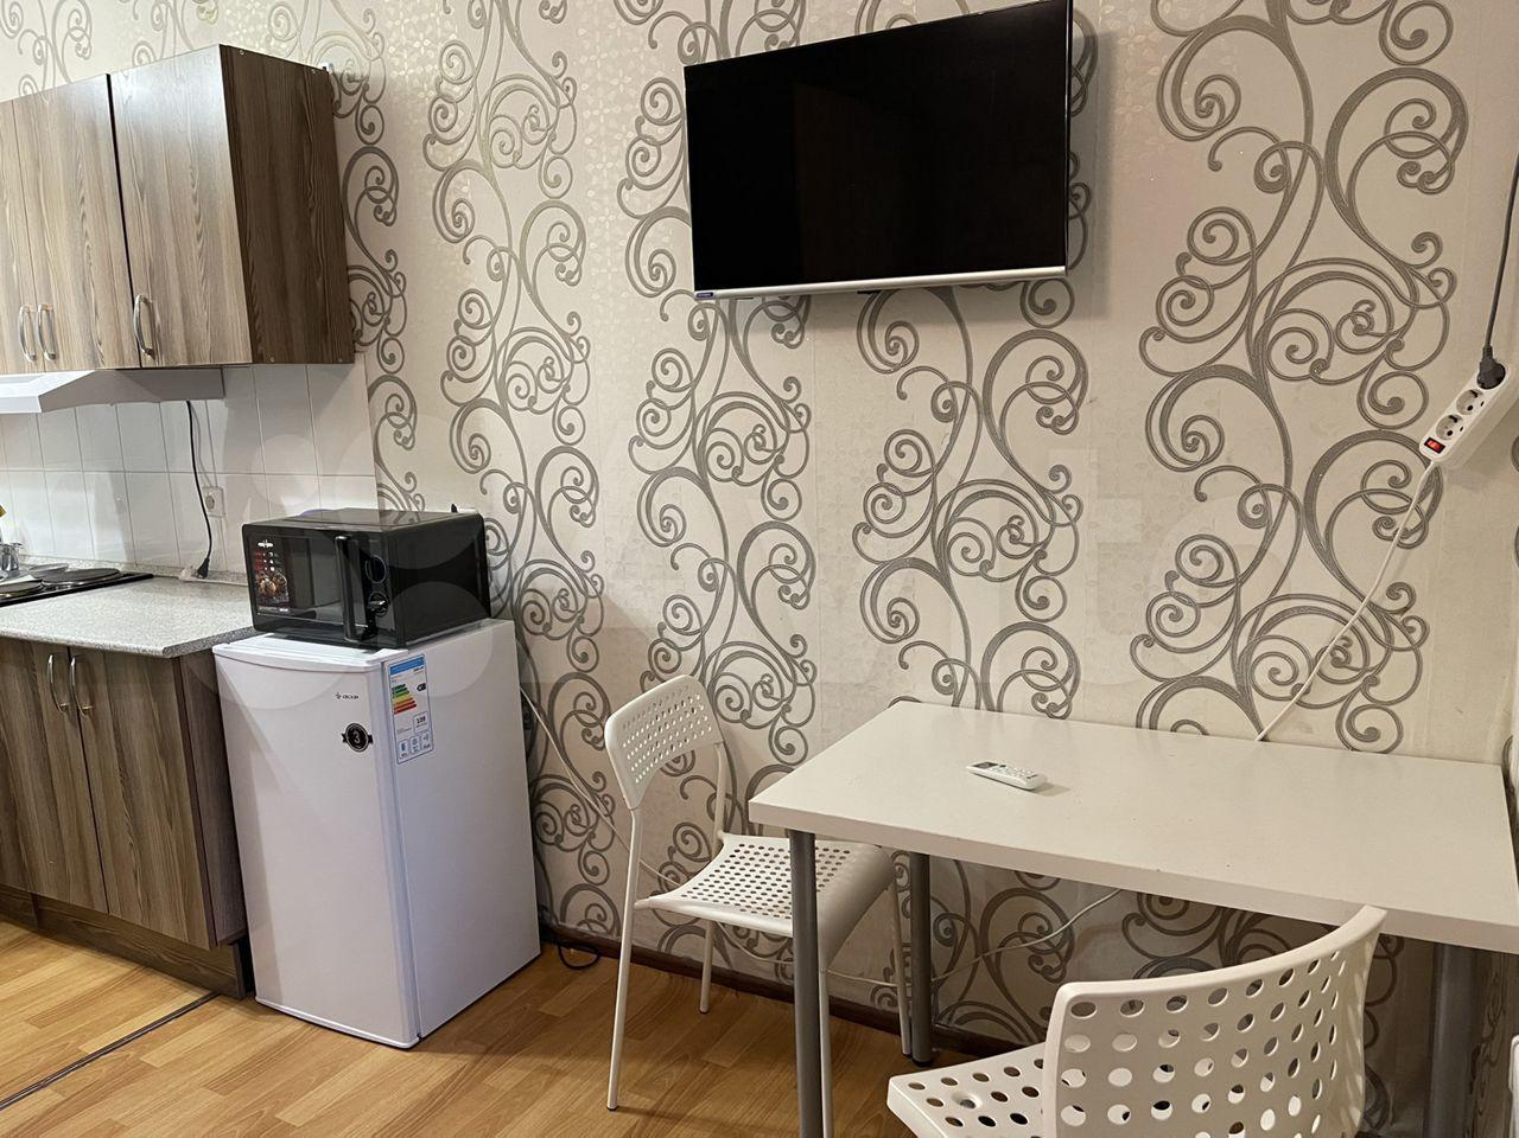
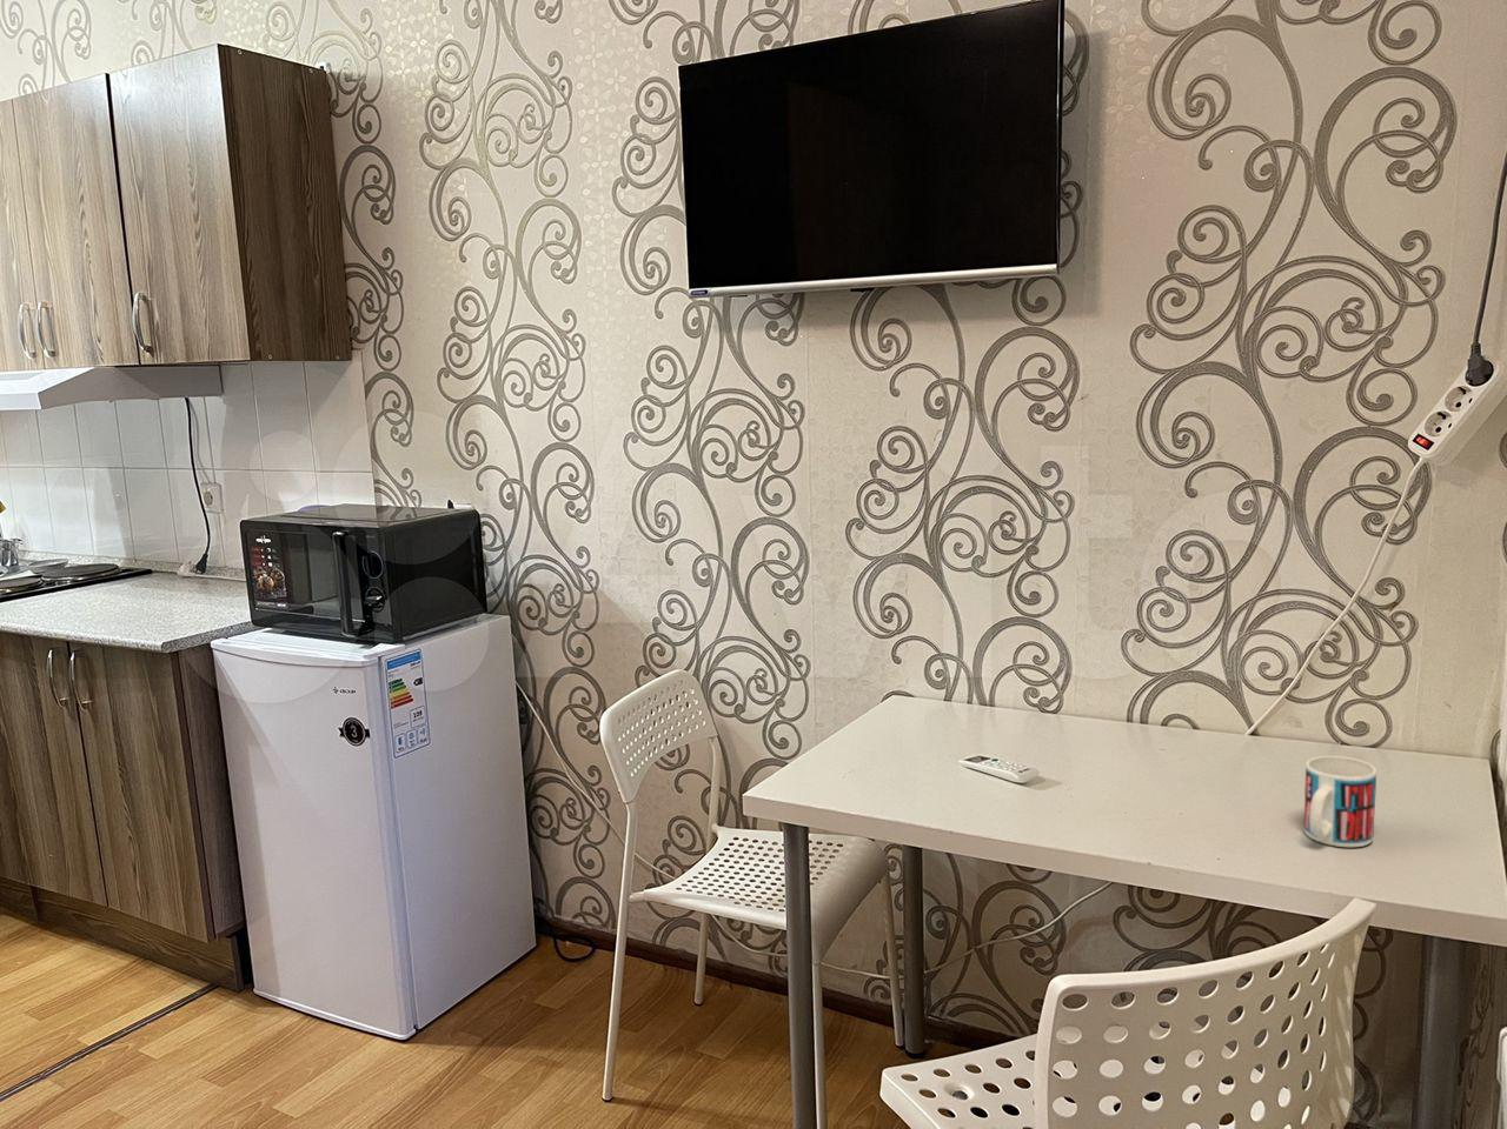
+ mug [1303,755,1378,848]
